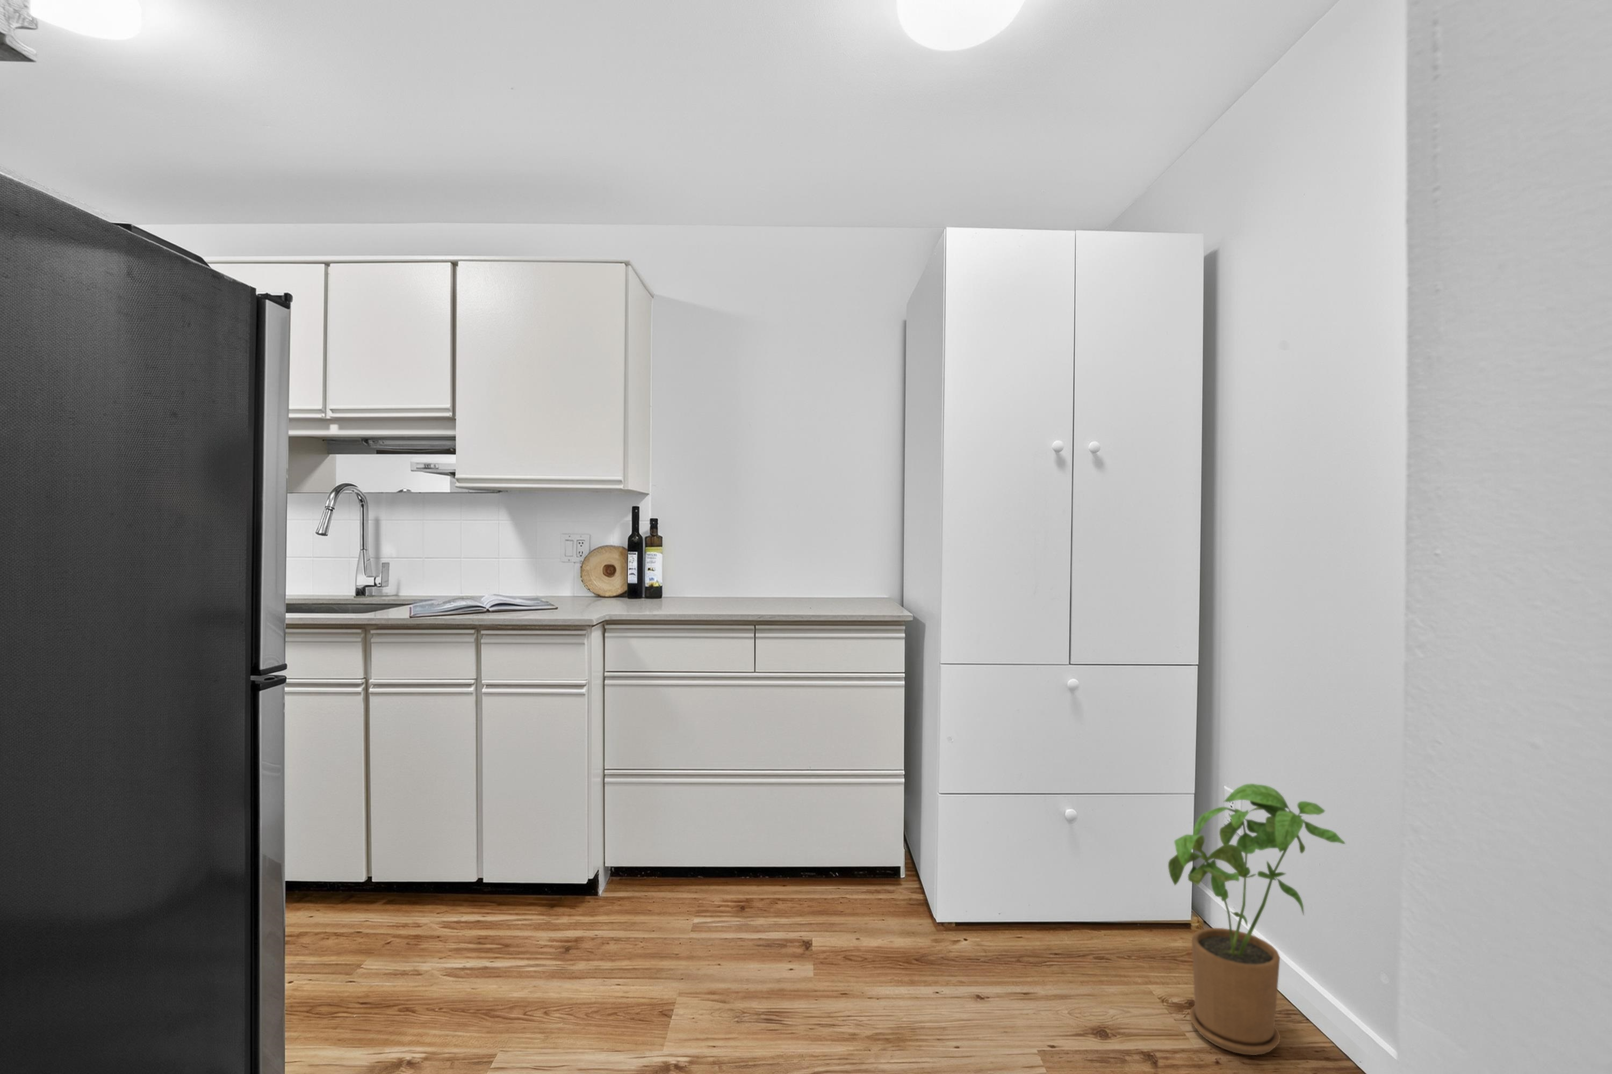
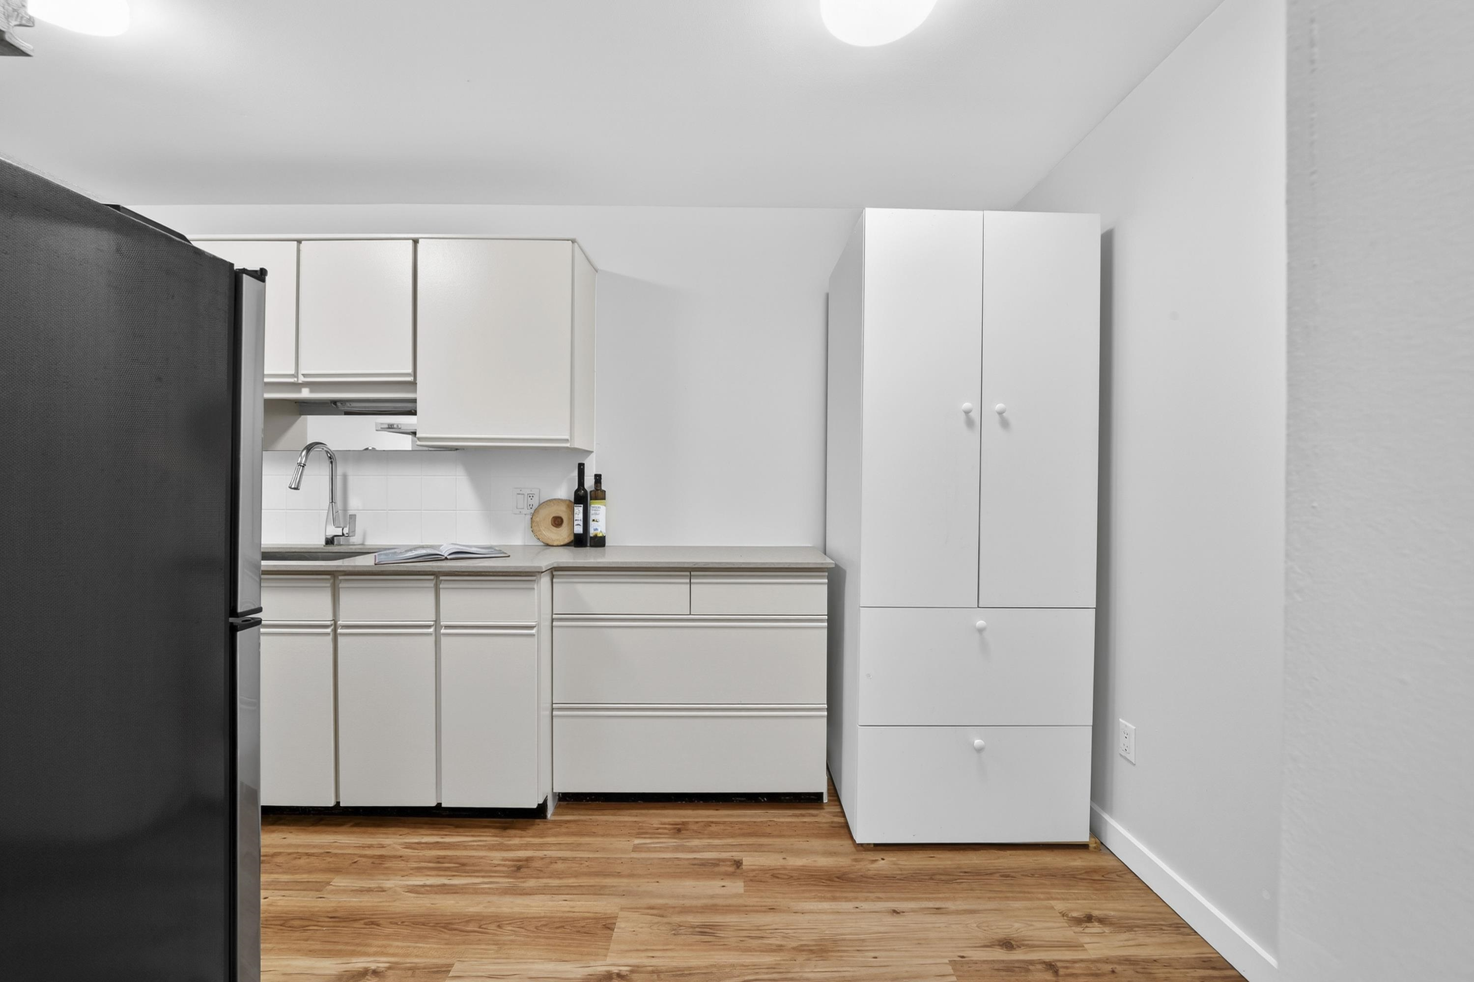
- house plant [1168,783,1346,1056]
